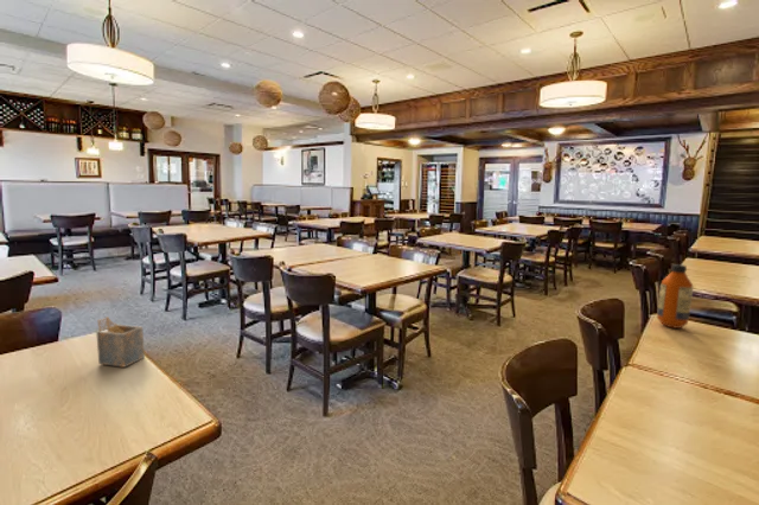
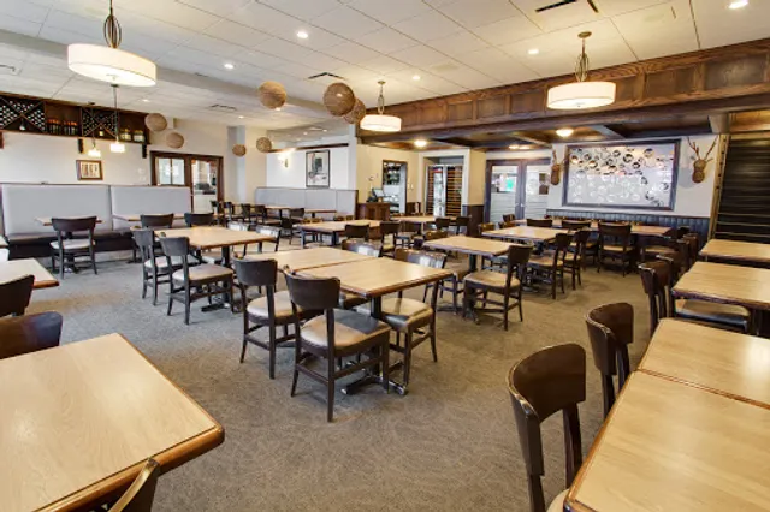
- bottle [656,263,694,330]
- napkin holder [95,315,146,369]
